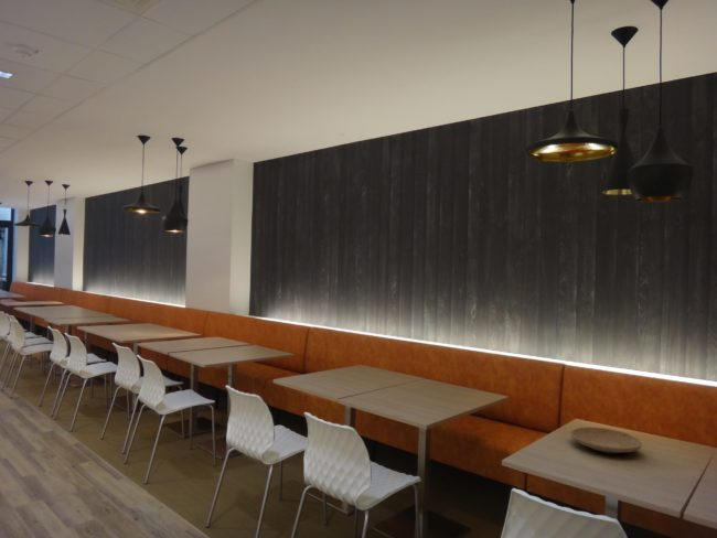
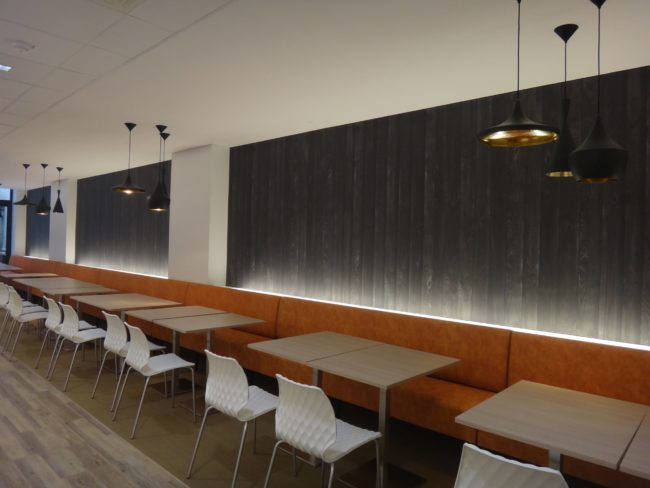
- plate [569,426,643,454]
